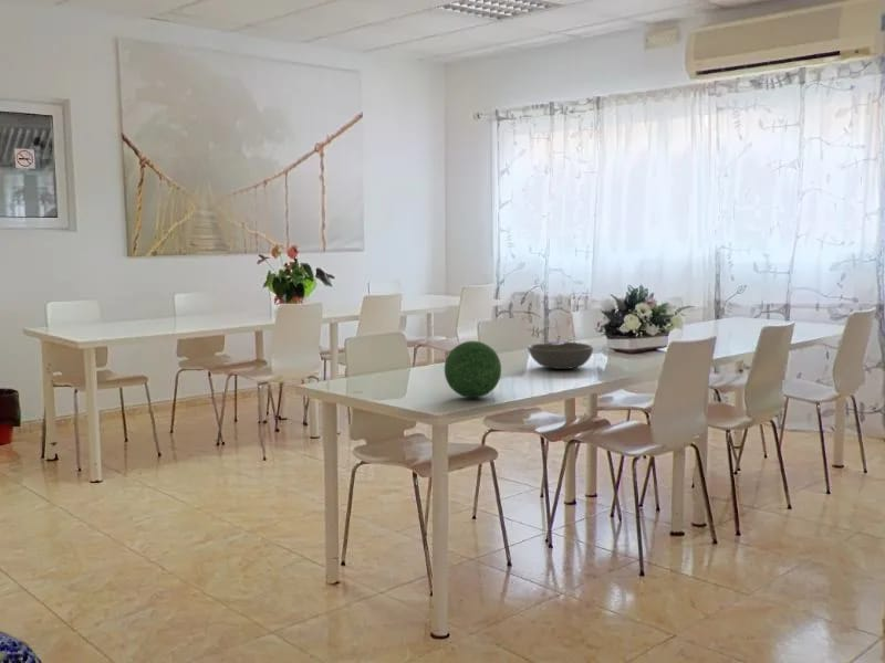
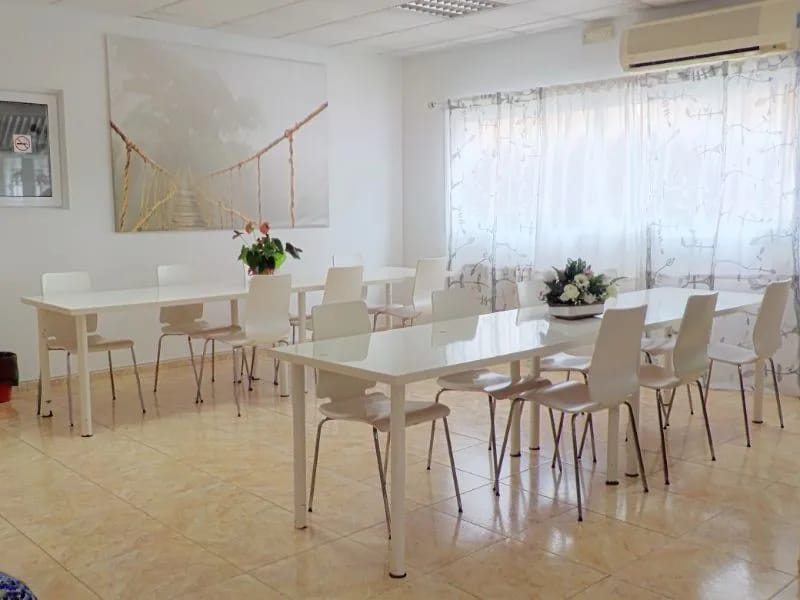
- bowl [527,340,594,370]
- decorative ball [444,340,502,399]
